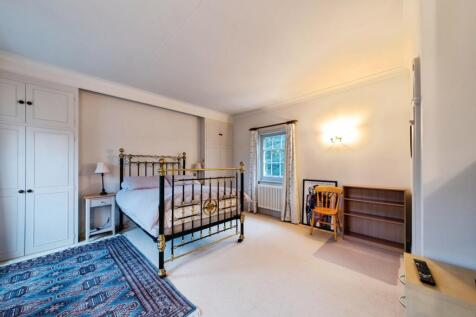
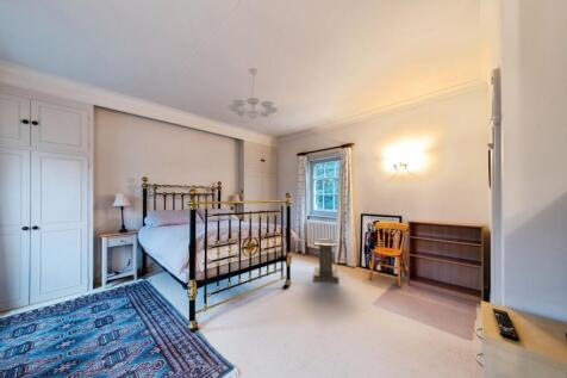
+ lectern [312,237,339,284]
+ chandelier [226,67,279,119]
